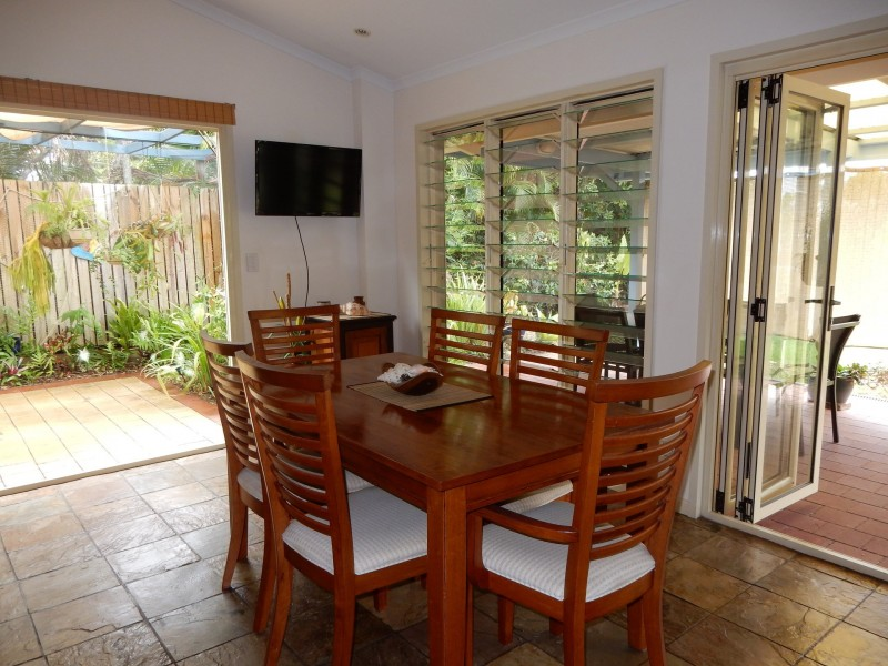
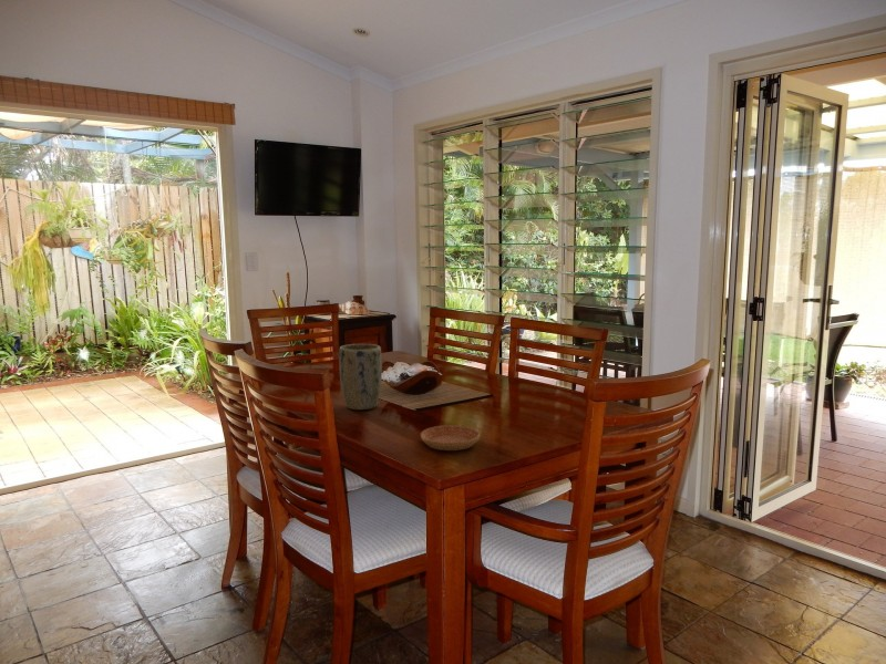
+ saucer [420,424,481,452]
+ plant pot [338,343,383,411]
